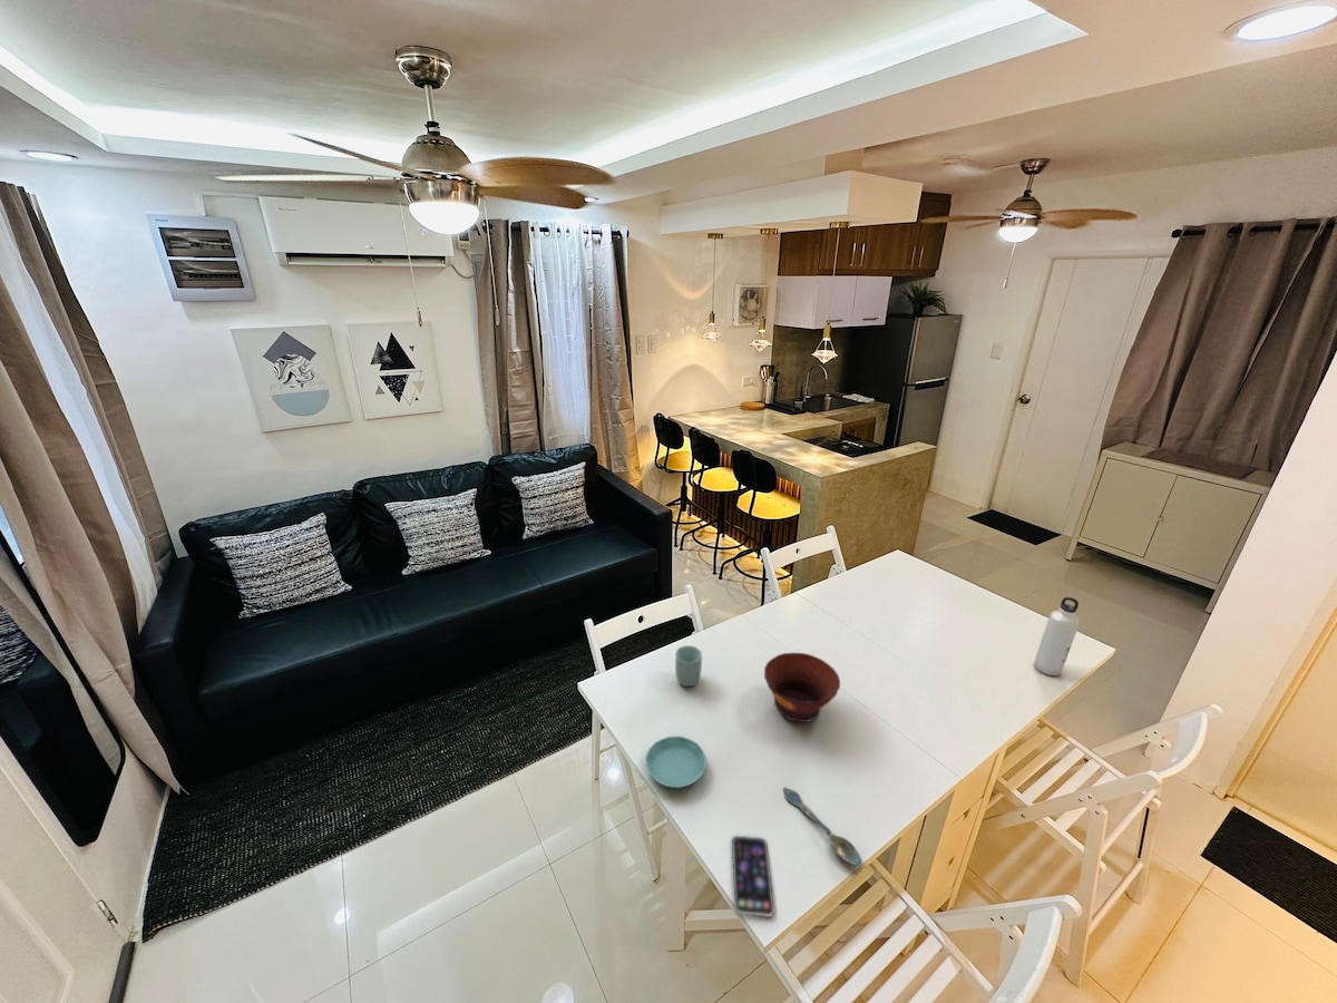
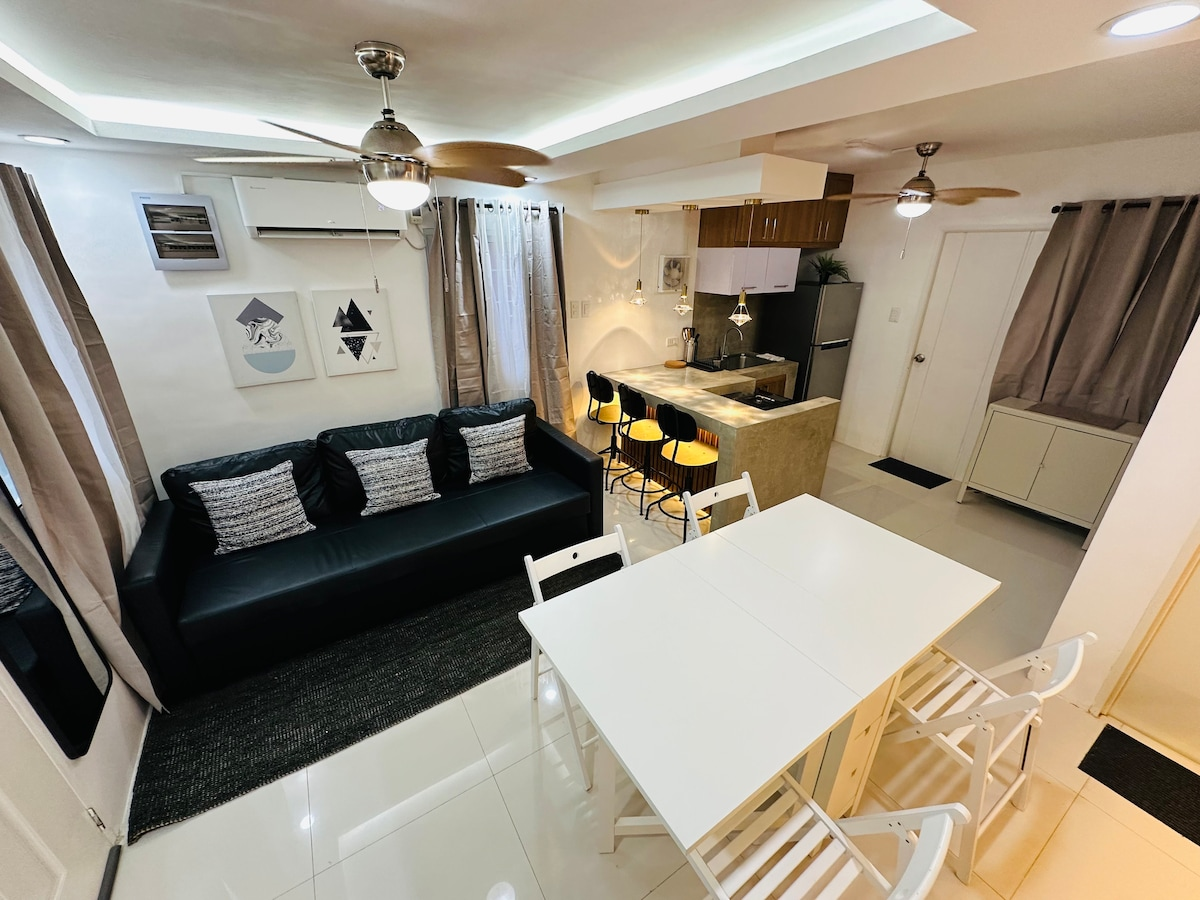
- saucer [645,736,707,789]
- water bottle [1033,596,1080,676]
- spoon [782,786,862,867]
- bowl [763,652,841,723]
- cup [674,644,703,688]
- smartphone [731,835,775,918]
